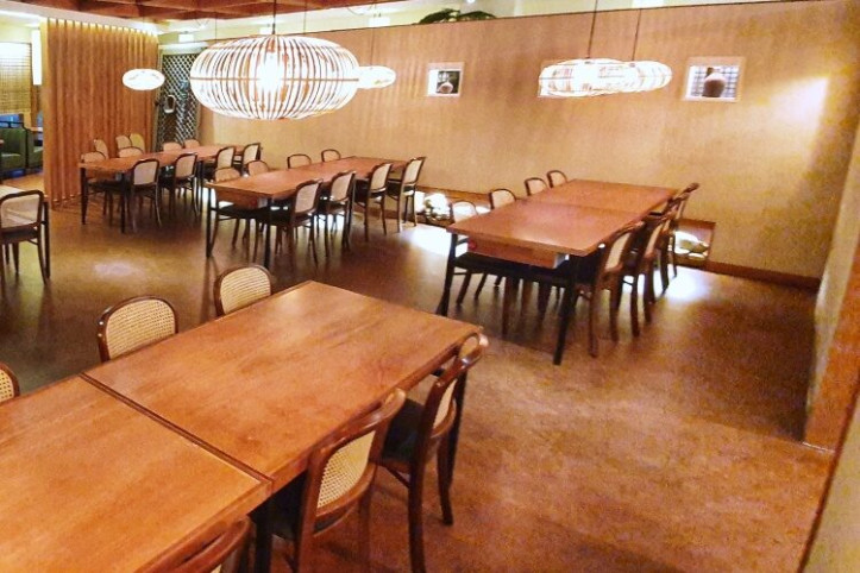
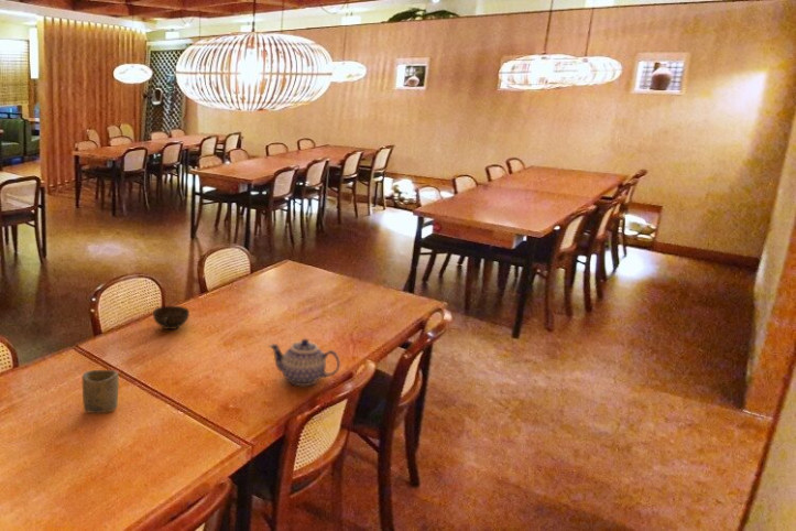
+ cup [81,369,120,414]
+ cup [152,305,190,330]
+ teapot [269,338,341,387]
